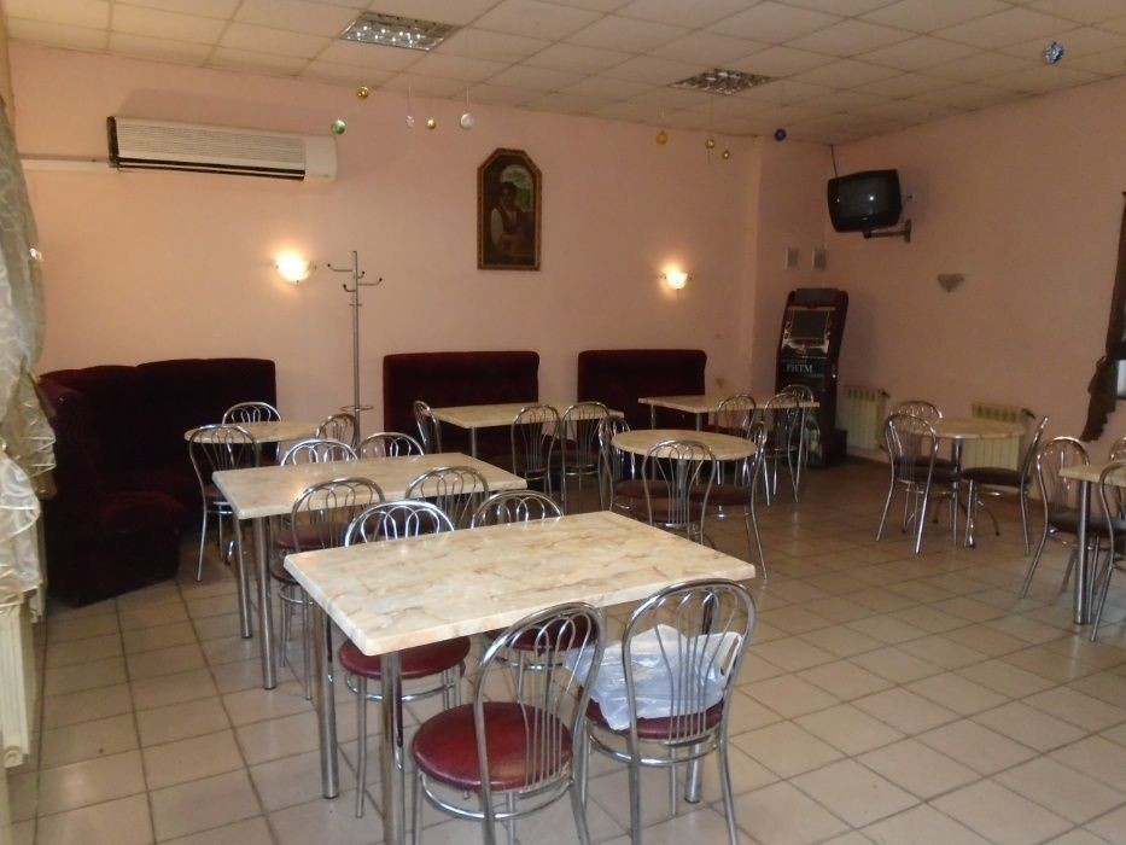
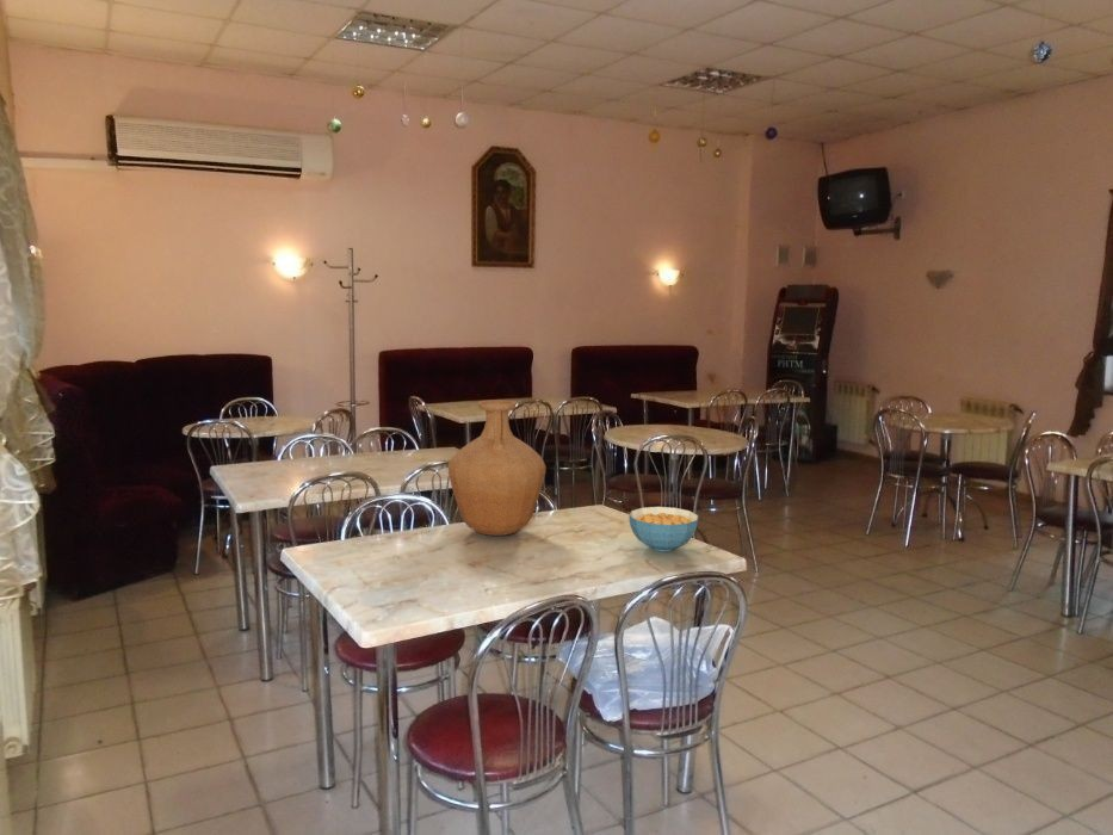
+ cereal bowl [627,506,699,552]
+ vase [447,400,546,537]
